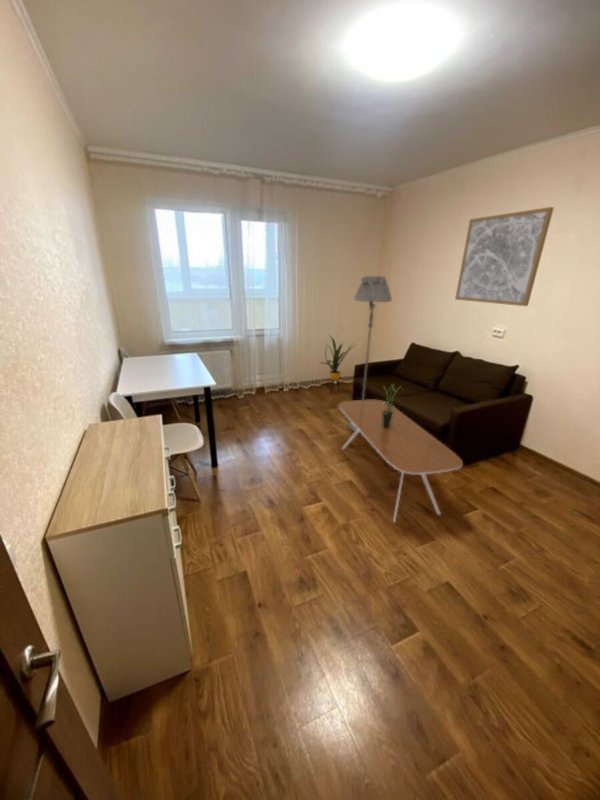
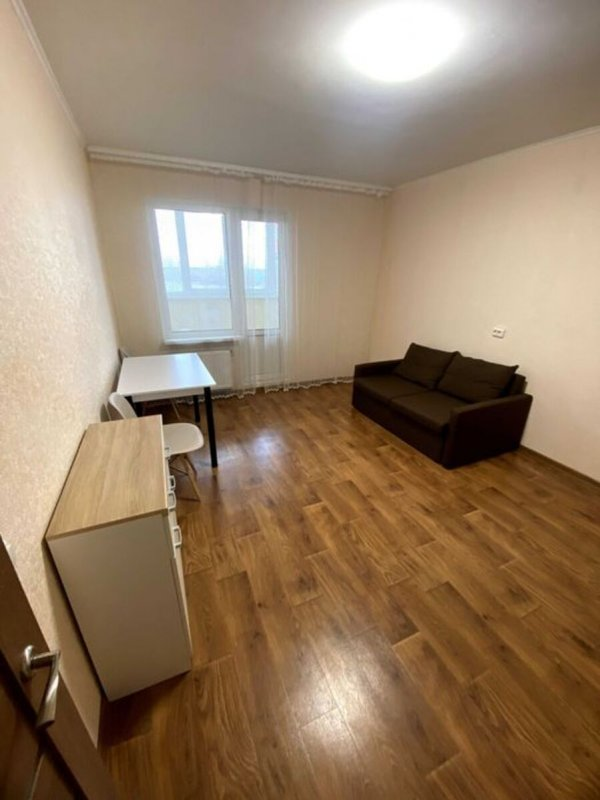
- potted plant [382,383,405,429]
- wall art [454,206,555,307]
- coffee table [338,399,464,523]
- house plant [319,335,358,394]
- floor lamp [347,275,393,434]
